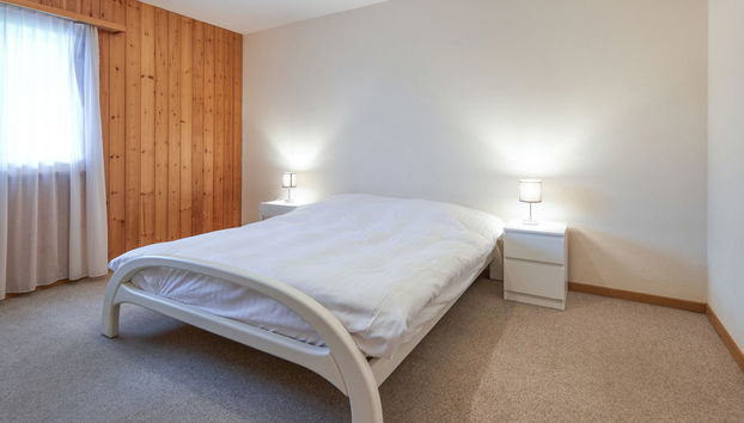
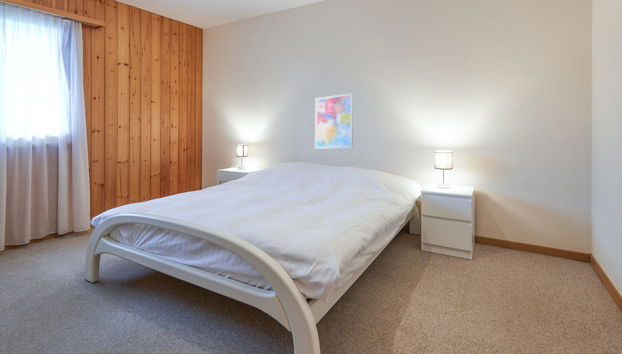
+ wall art [314,93,354,150]
